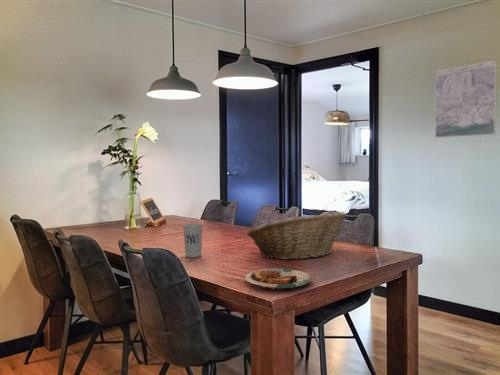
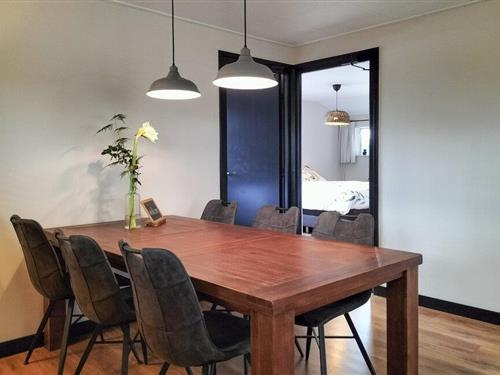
- plate [244,268,312,290]
- fruit basket [246,211,348,261]
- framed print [434,59,498,139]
- cup [182,222,204,258]
